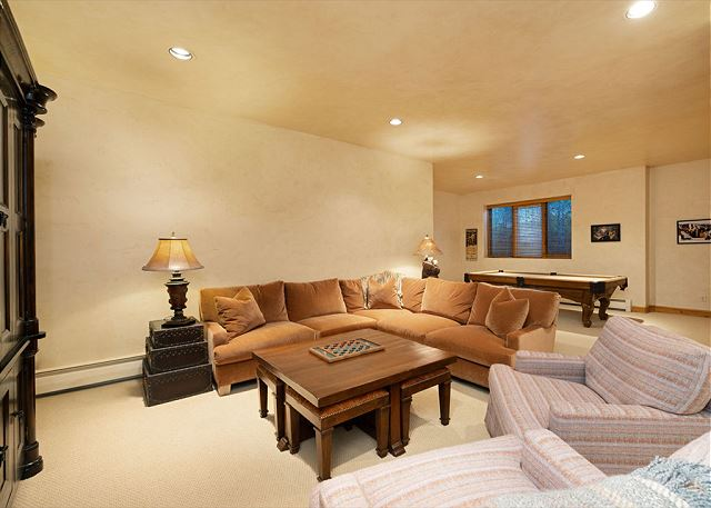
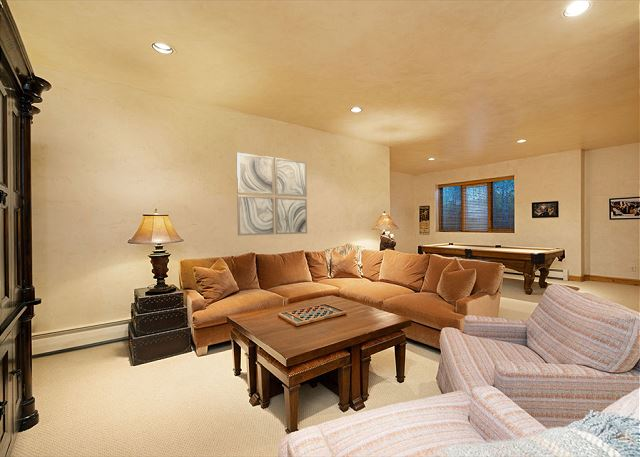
+ wall art [236,152,308,237]
